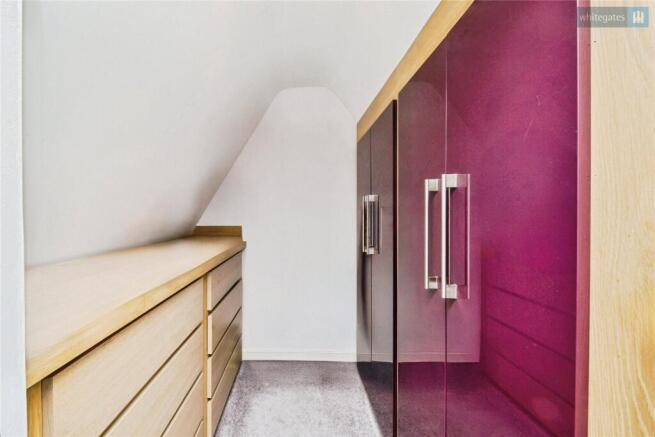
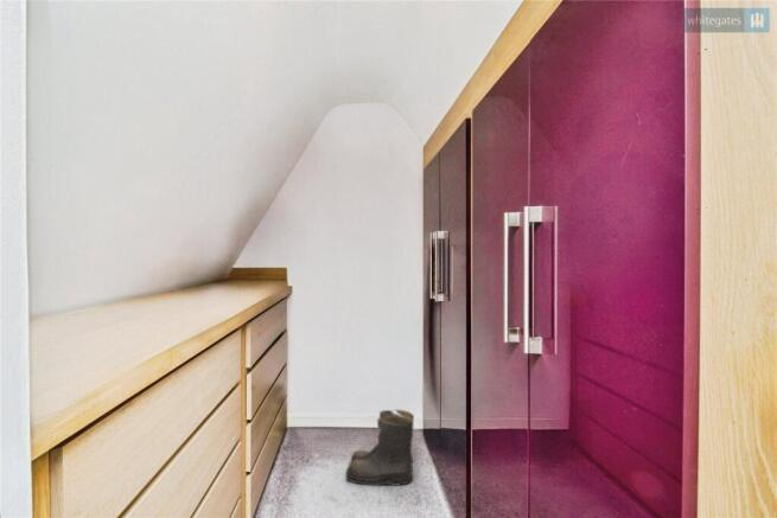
+ boots [345,409,415,487]
